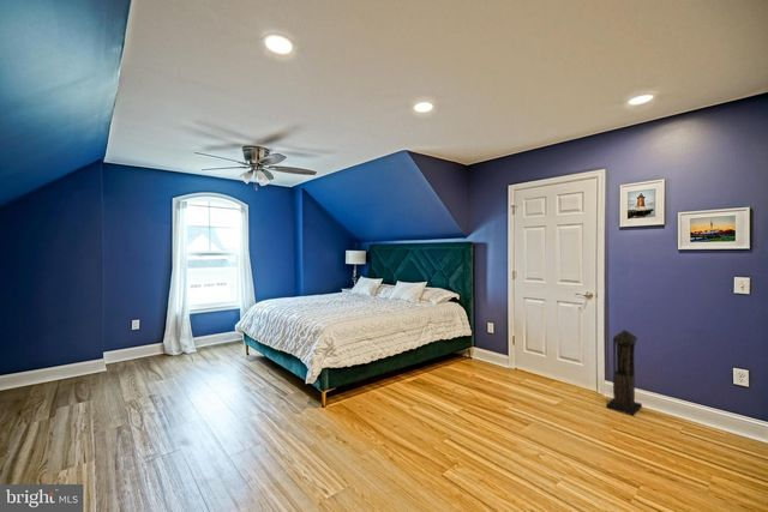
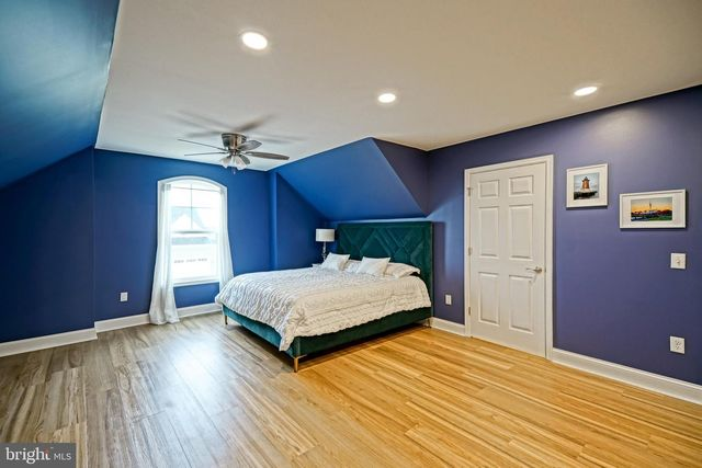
- lantern [605,329,643,417]
